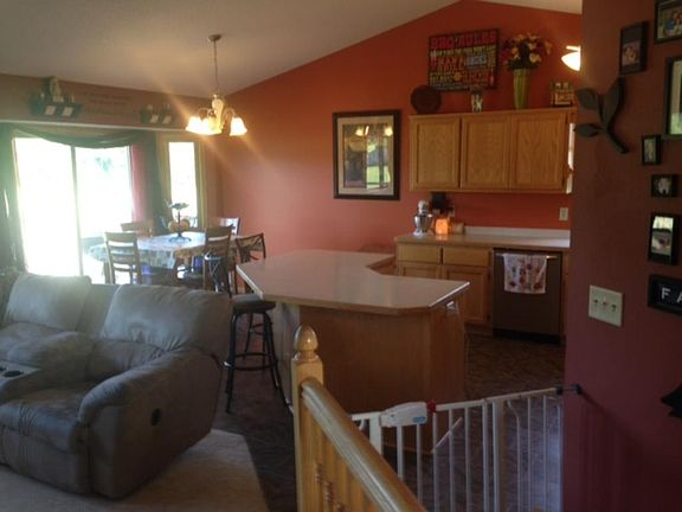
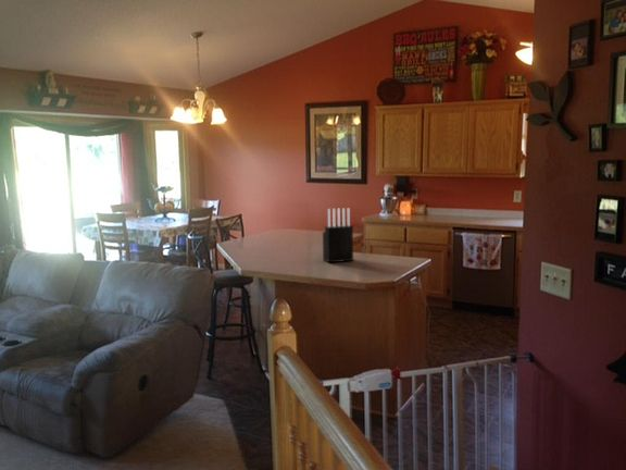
+ knife block [322,207,354,263]
